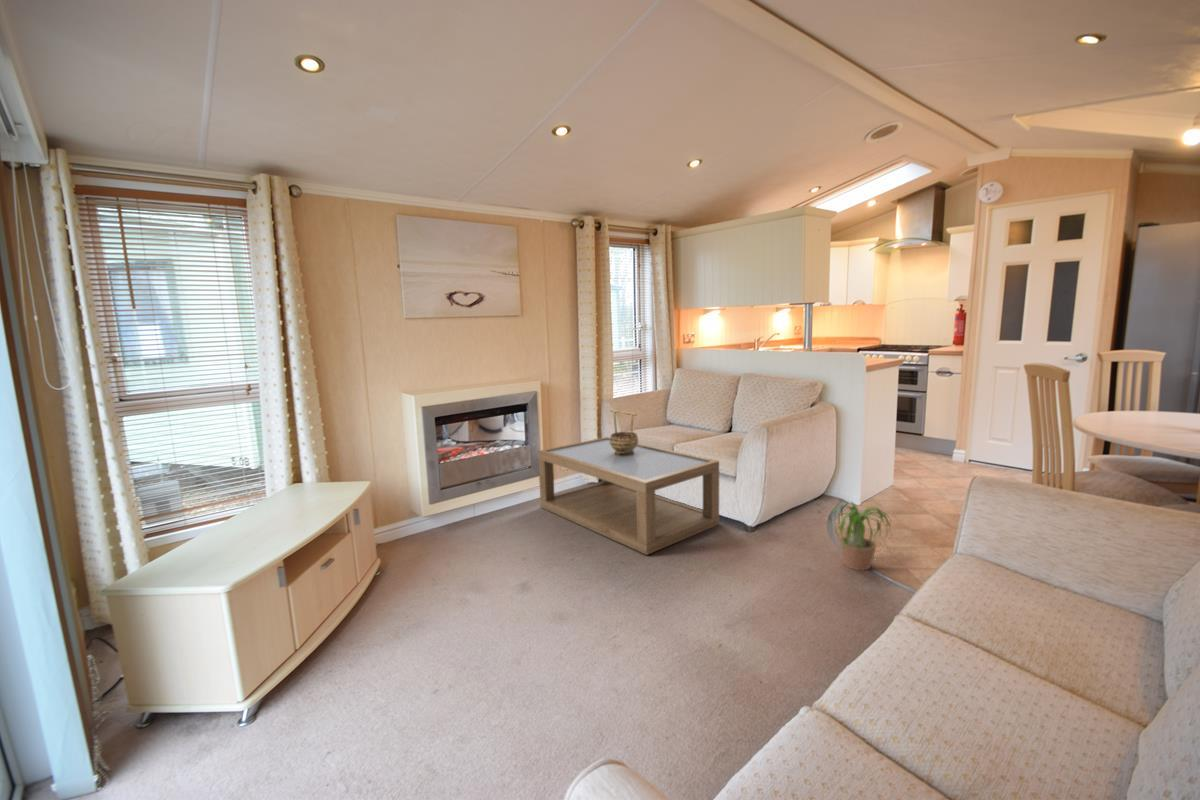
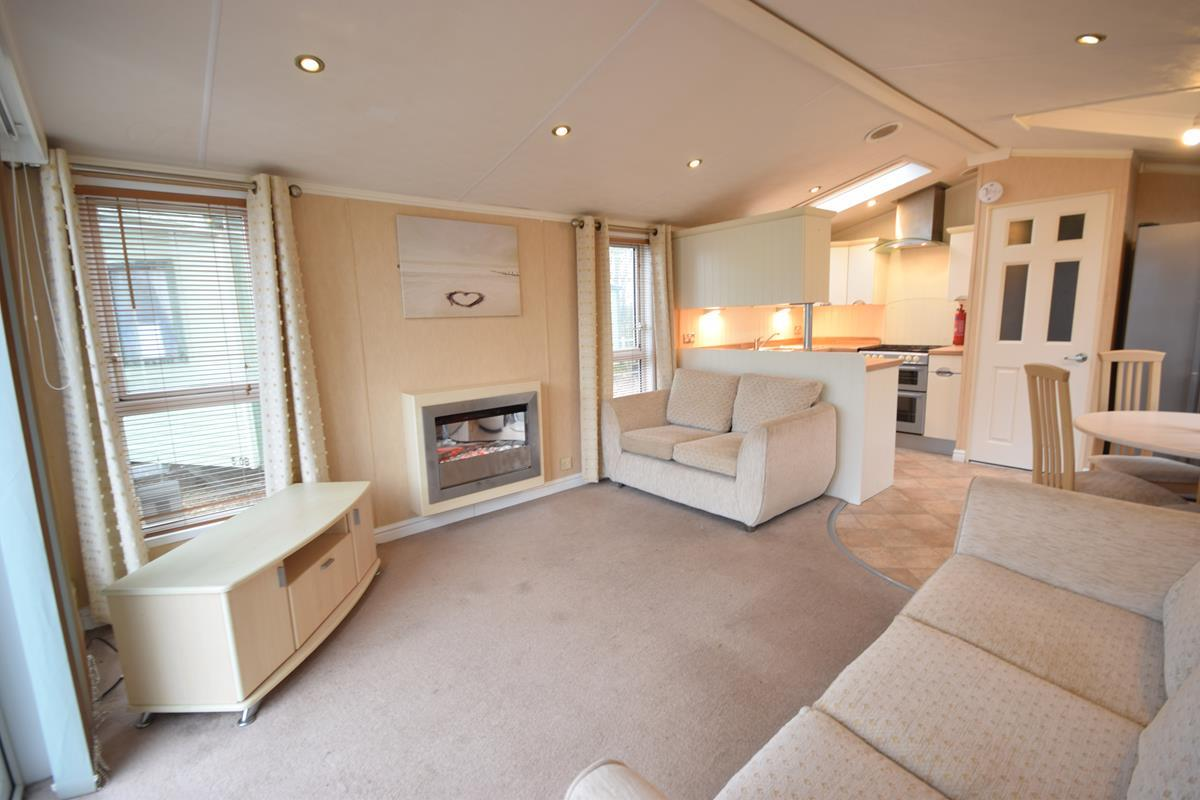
- potted plant [828,500,903,571]
- coffee table [537,436,720,556]
- decorative bowl [609,409,639,456]
